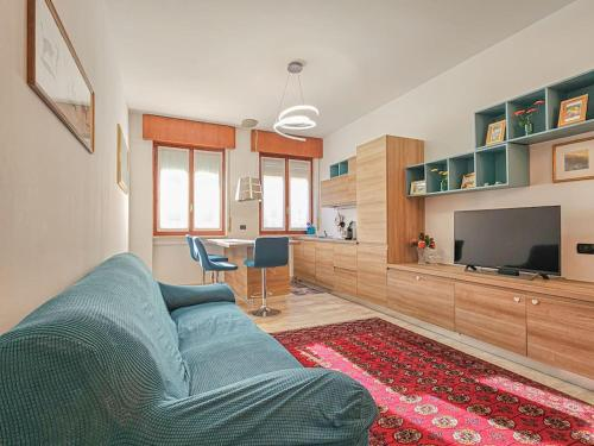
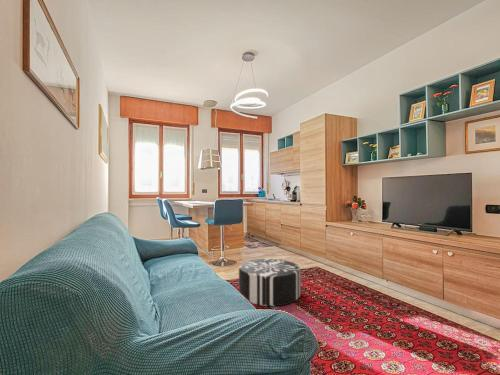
+ pouf [238,258,302,307]
